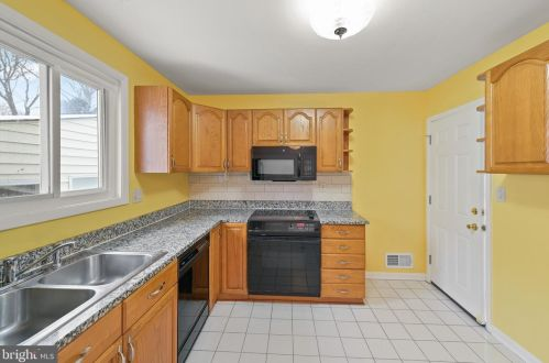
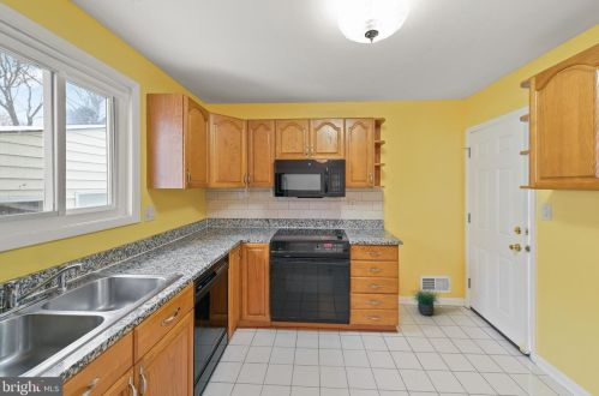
+ potted plant [411,281,442,317]
